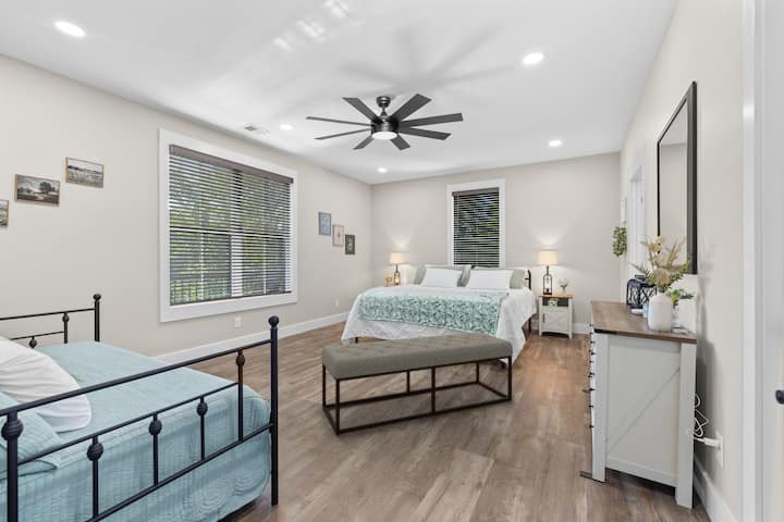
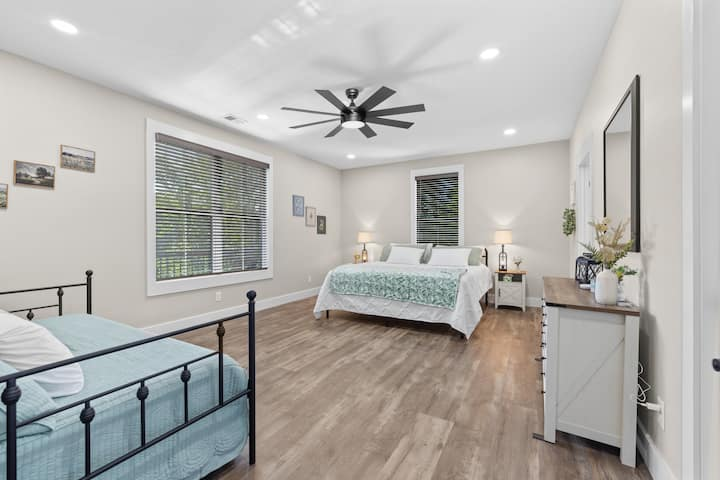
- bench [320,331,514,436]
